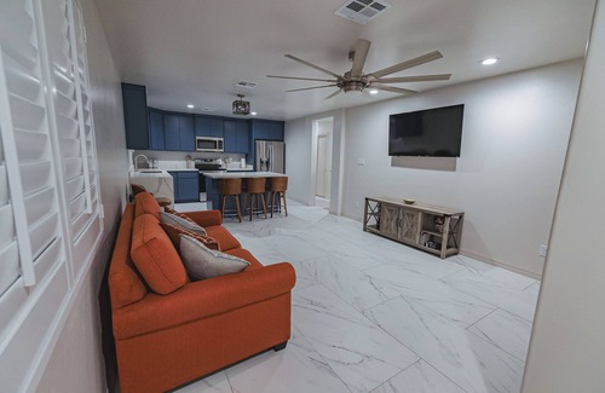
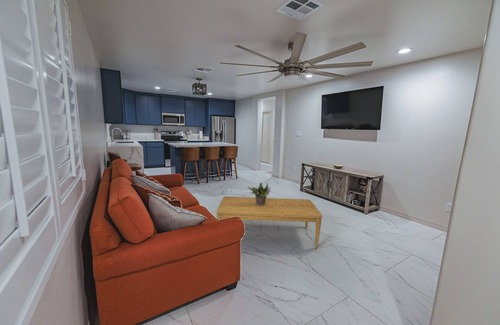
+ coffee table [215,195,323,249]
+ potted plant [246,181,271,205]
